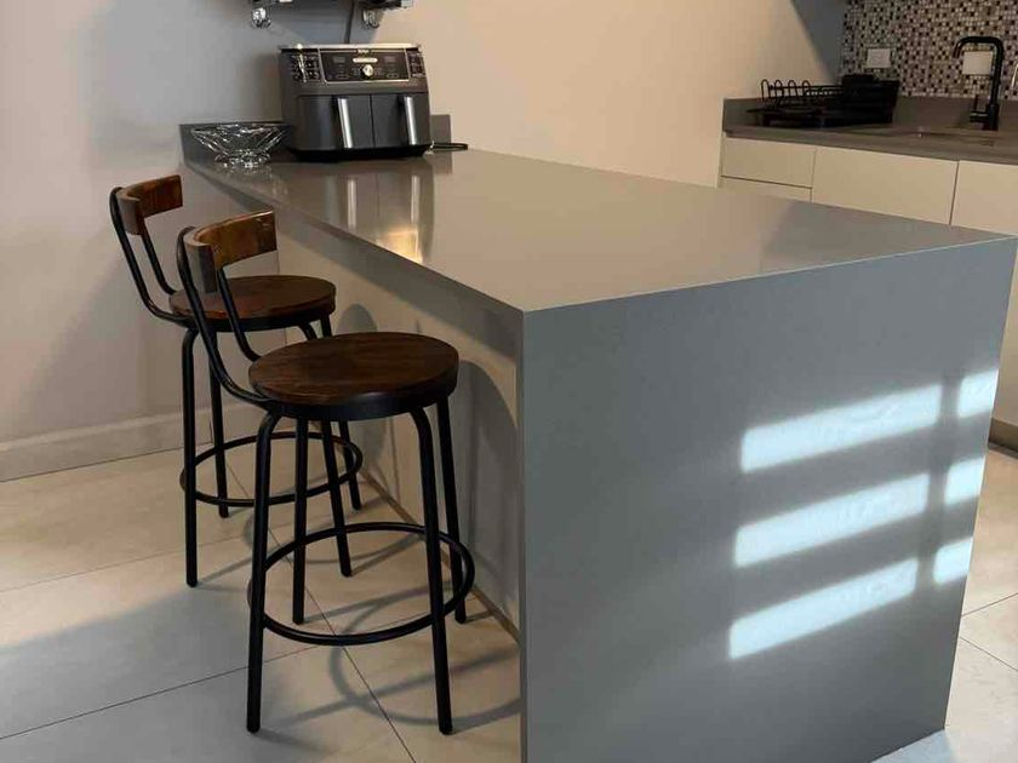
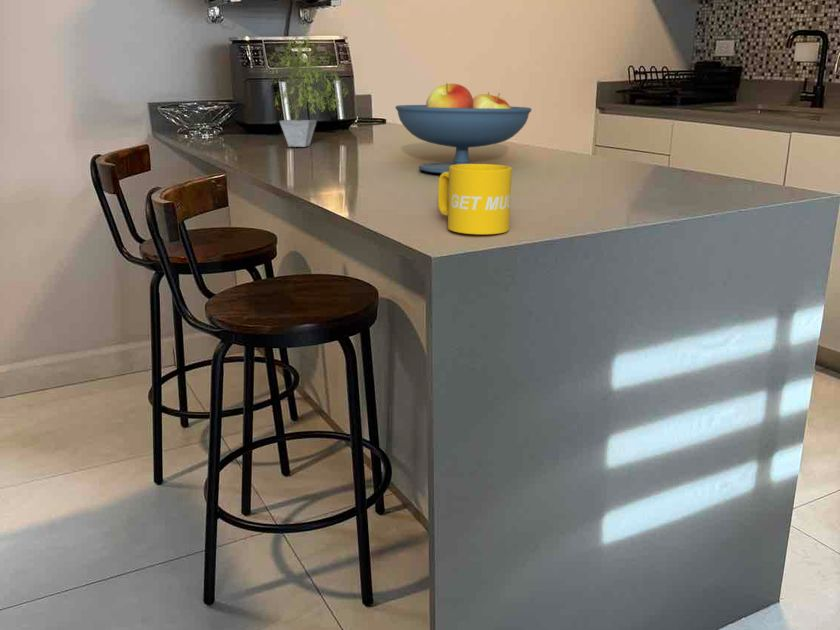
+ fruit bowl [394,82,532,174]
+ potted plant [261,23,350,148]
+ mug [437,163,513,235]
